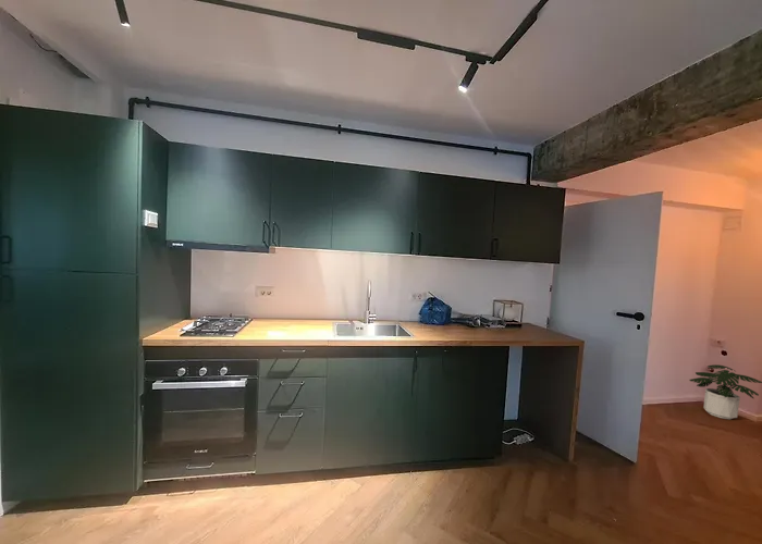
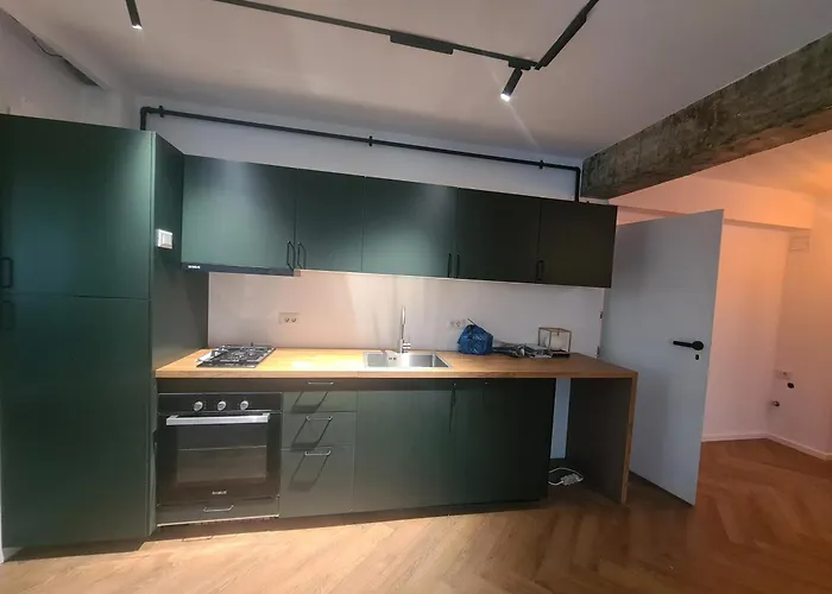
- potted plant [689,363,762,420]
